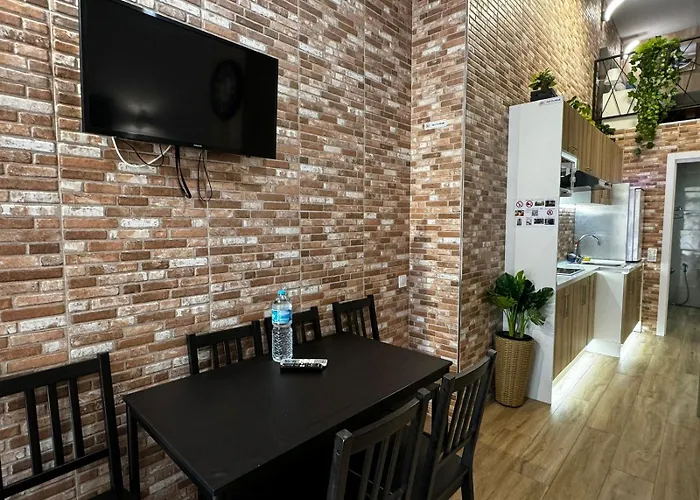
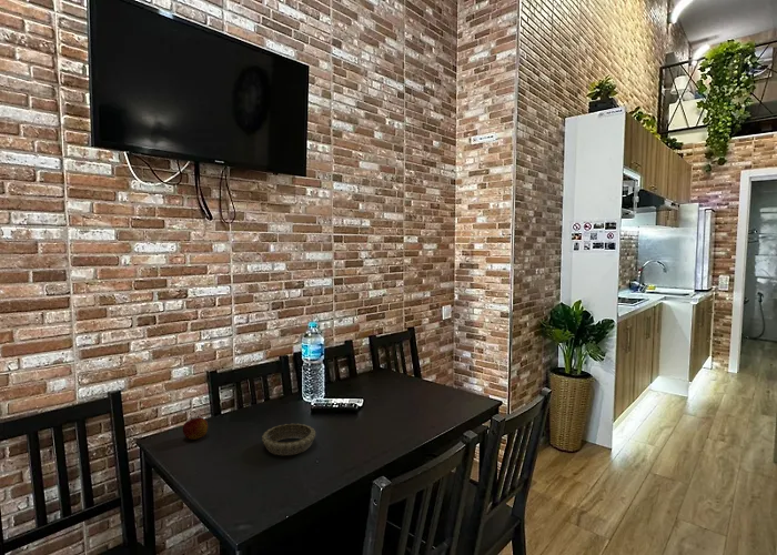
+ apple [182,416,209,441]
+ decorative bowl [261,423,316,456]
